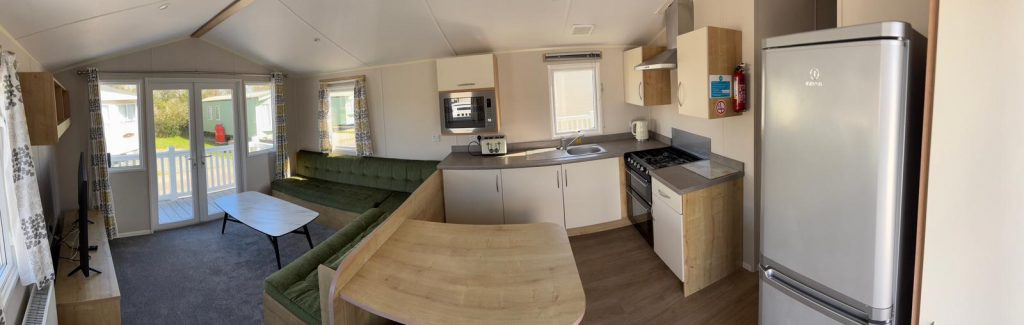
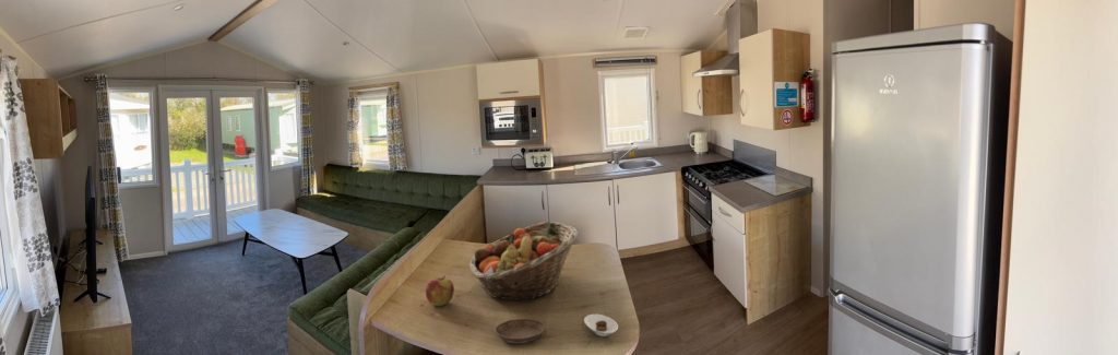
+ apple [425,275,455,307]
+ fruit basket [468,221,579,300]
+ saucer [493,318,546,344]
+ saucer [583,313,619,338]
